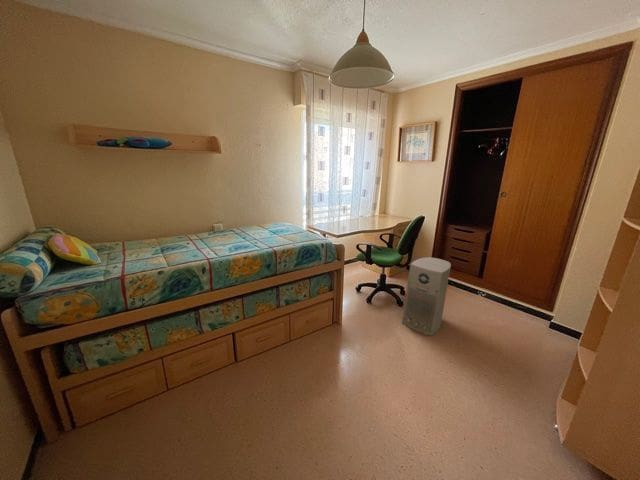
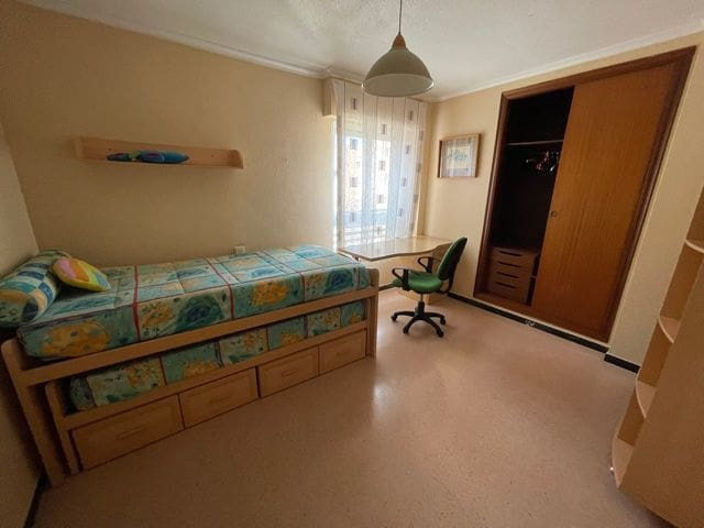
- air purifier [401,256,452,337]
